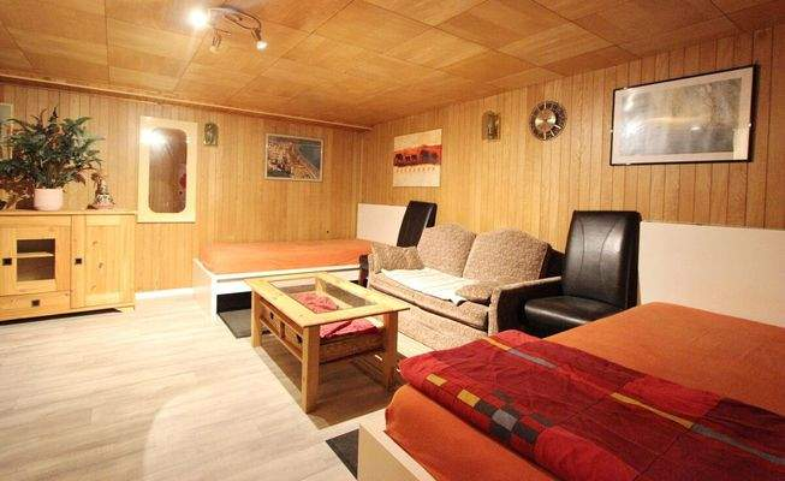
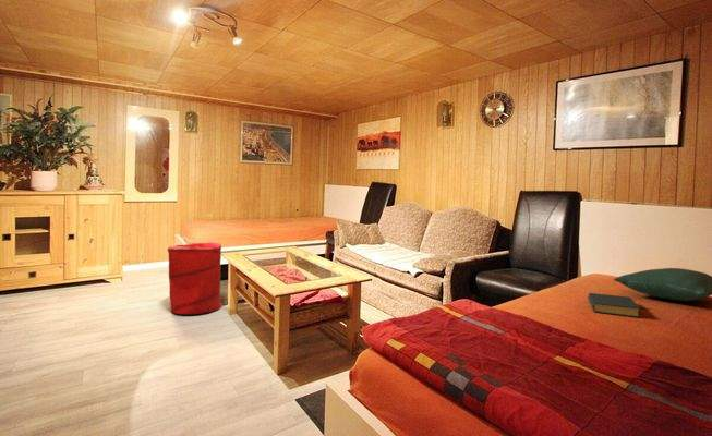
+ pillow [613,267,712,302]
+ laundry hamper [167,241,224,315]
+ hardback book [588,292,642,318]
